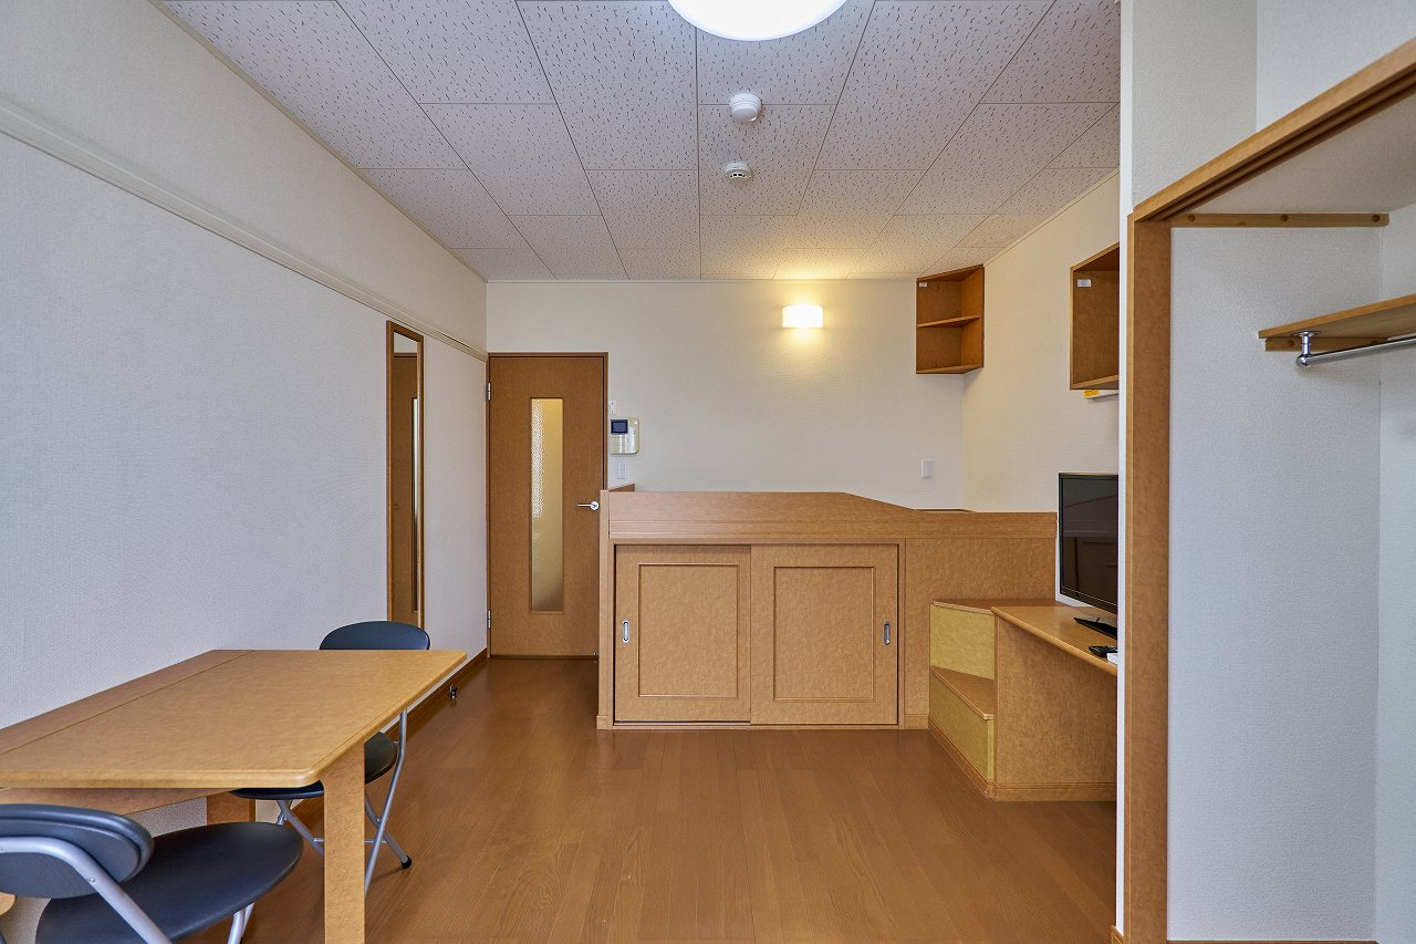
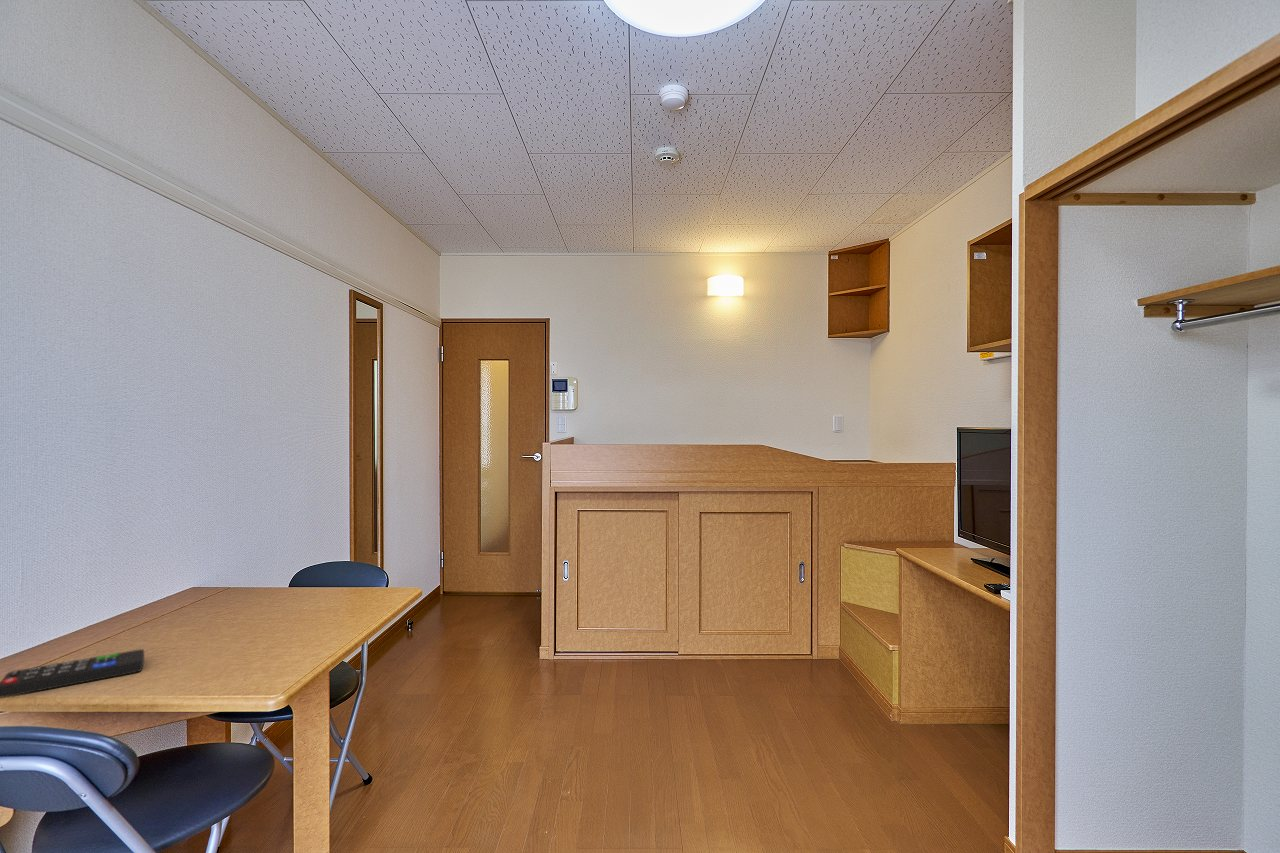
+ remote control [0,648,145,699]
